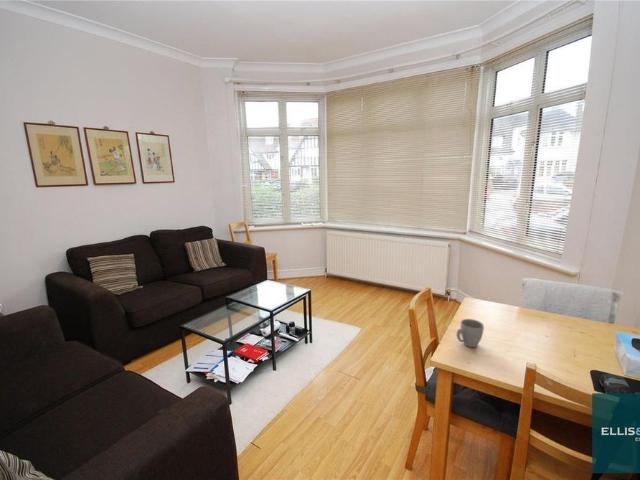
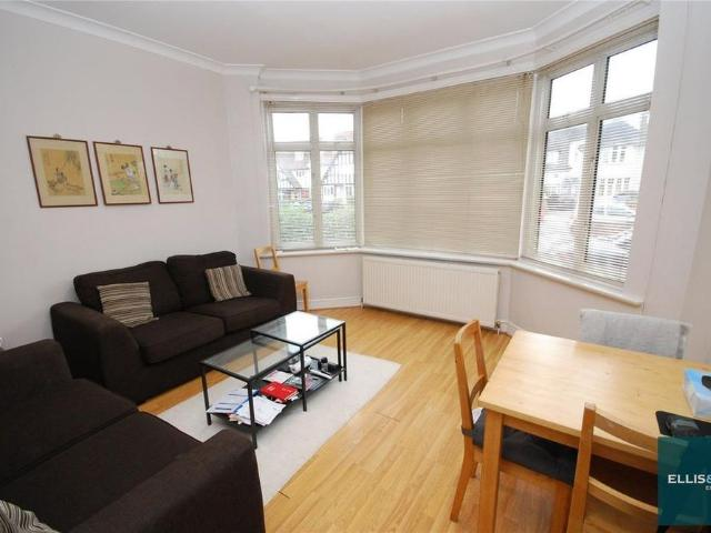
- mug [455,318,485,348]
